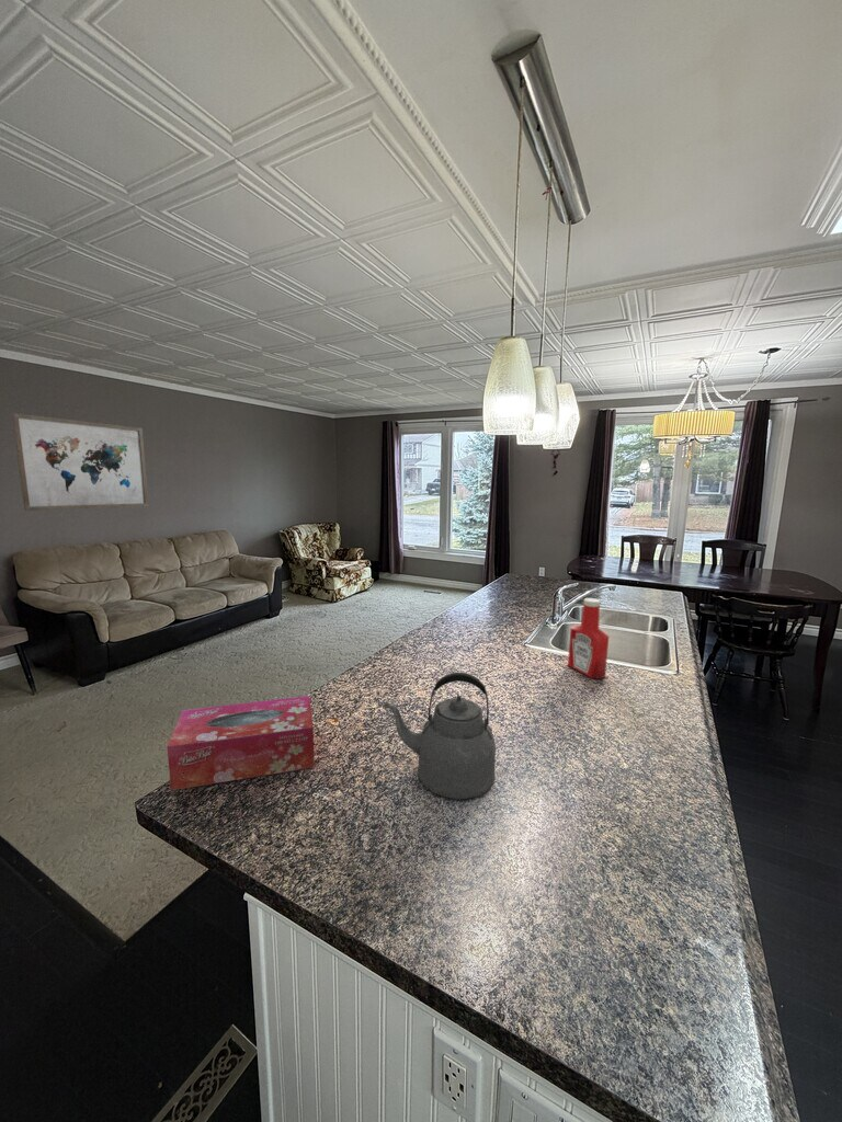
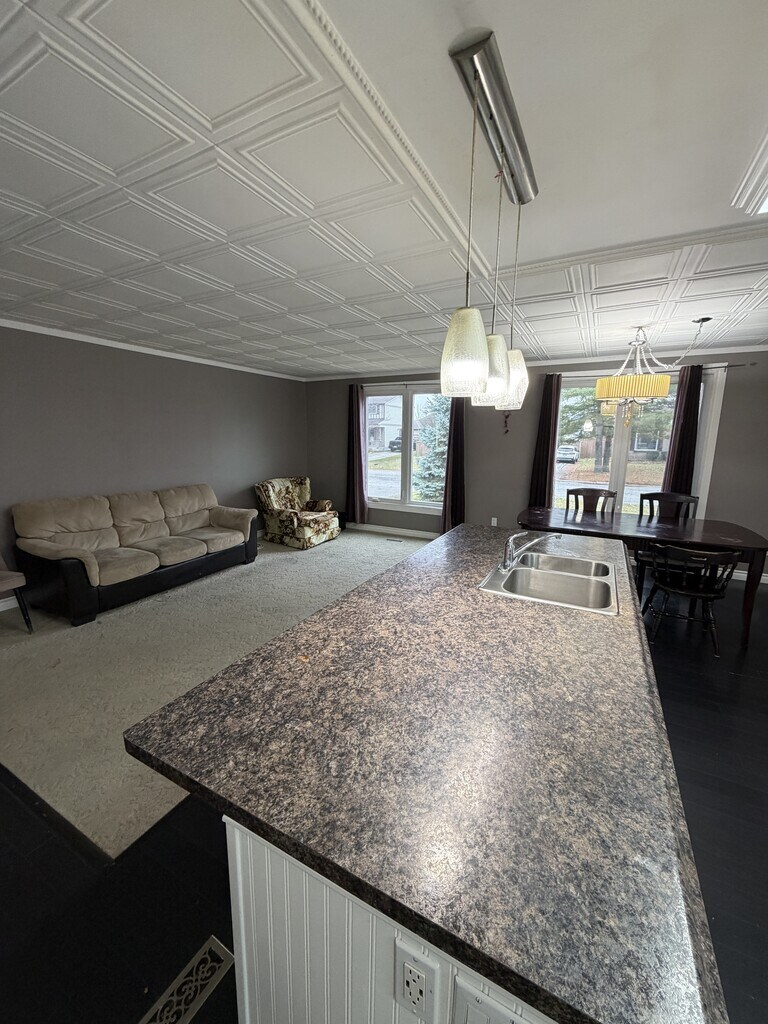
- wall art [11,412,150,512]
- kettle [382,672,497,800]
- tissue box [166,695,315,791]
- soap bottle [567,597,610,680]
